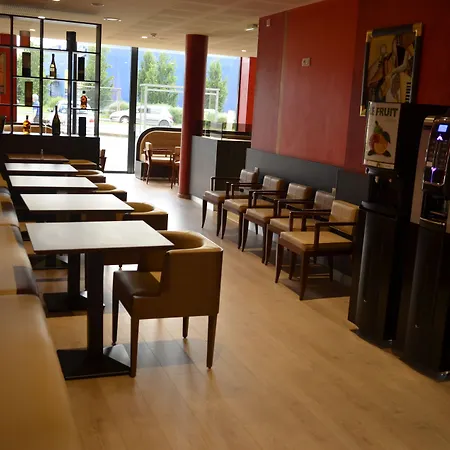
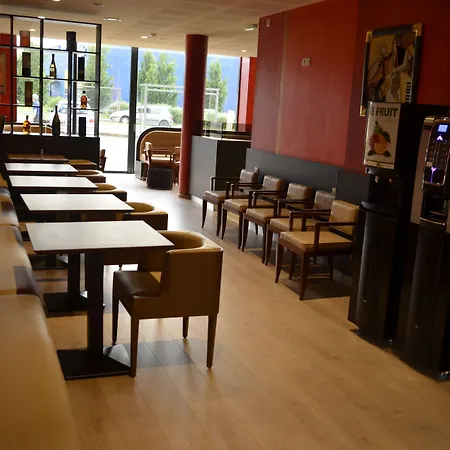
+ trash can [146,167,174,191]
